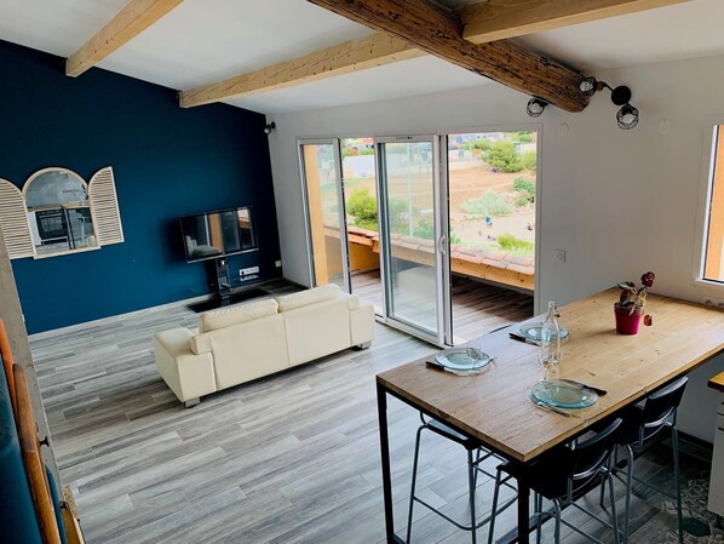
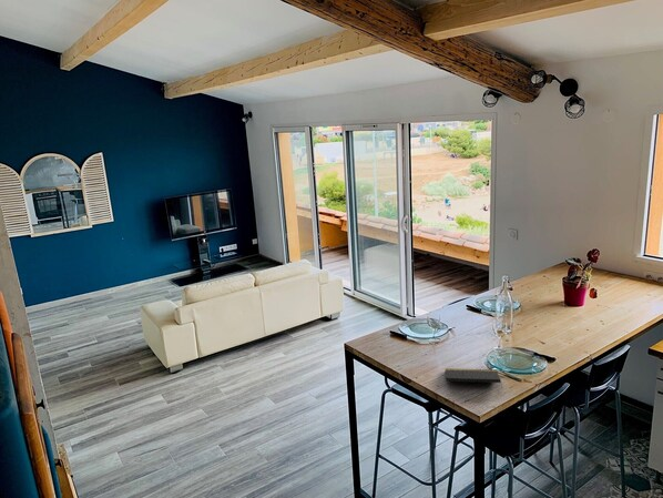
+ notepad [445,367,503,389]
